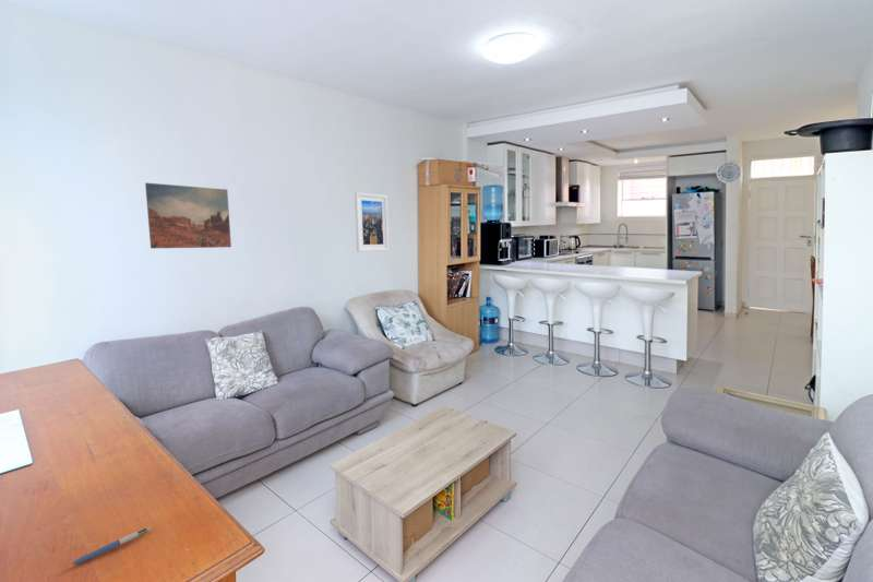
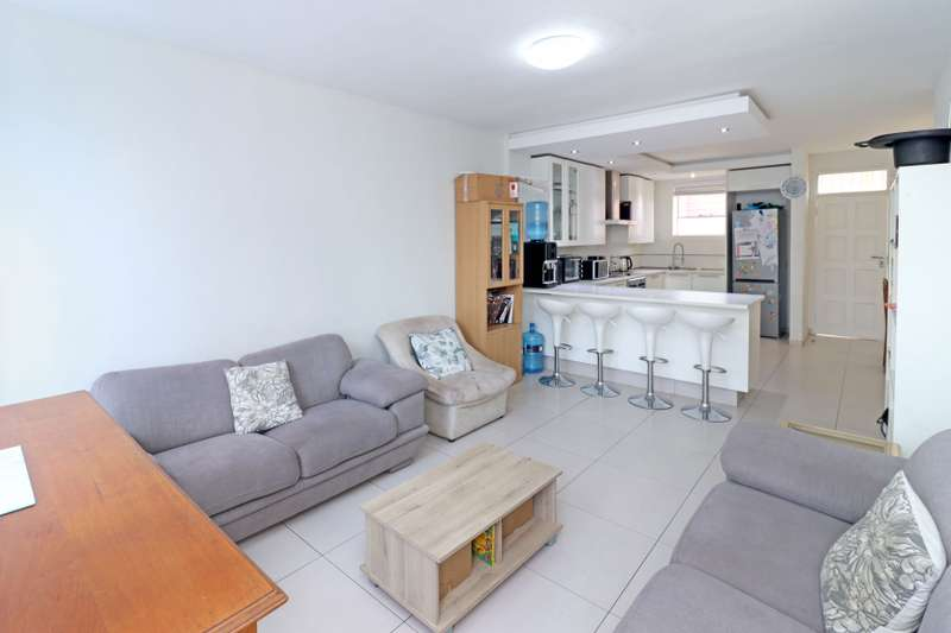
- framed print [354,191,390,253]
- wall art [144,182,232,249]
- pen [70,526,152,566]
